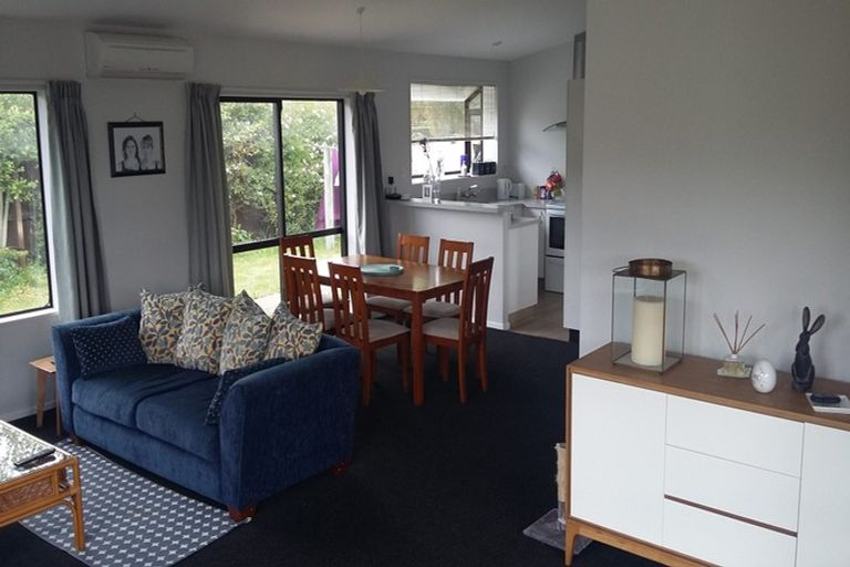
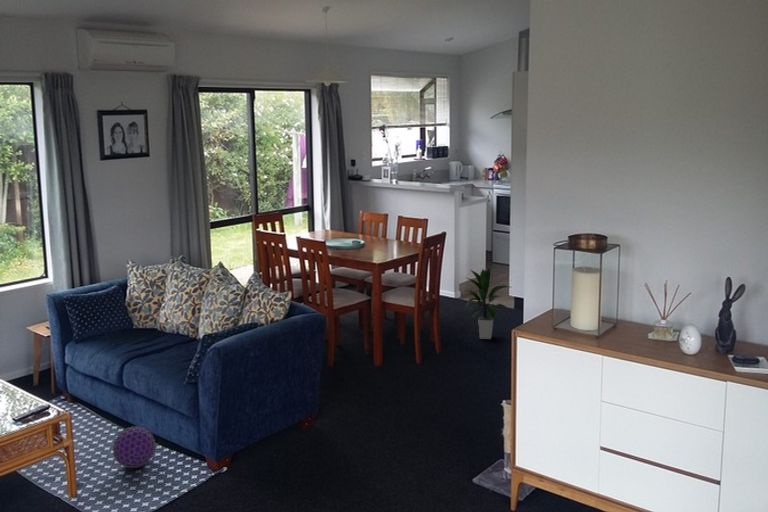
+ ball [112,426,156,469]
+ indoor plant [455,267,511,340]
